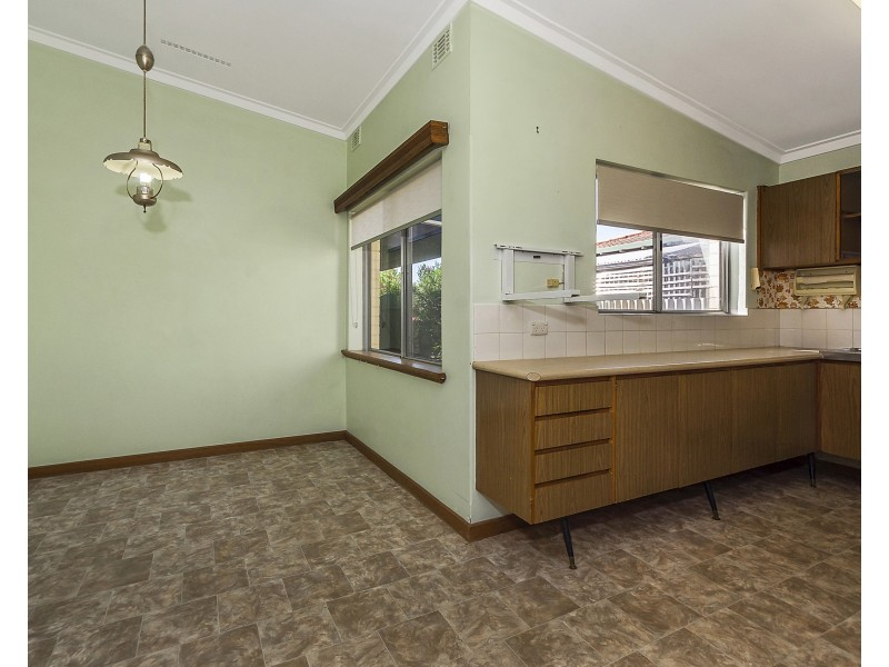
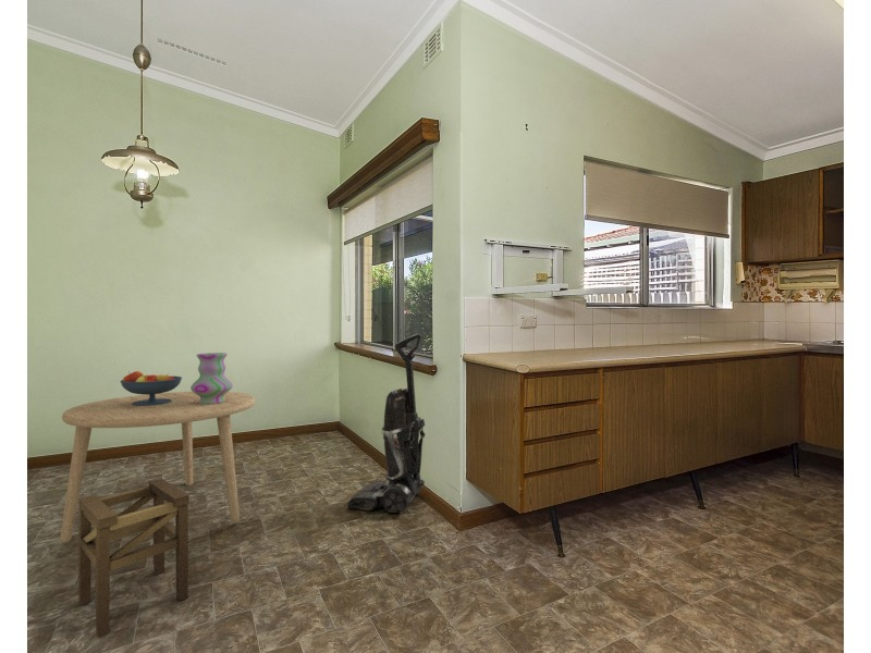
+ fruit bowl [119,370,183,406]
+ stool [77,478,191,638]
+ vacuum cleaner [346,333,426,514]
+ dining table [59,391,256,544]
+ vase [189,352,234,404]
